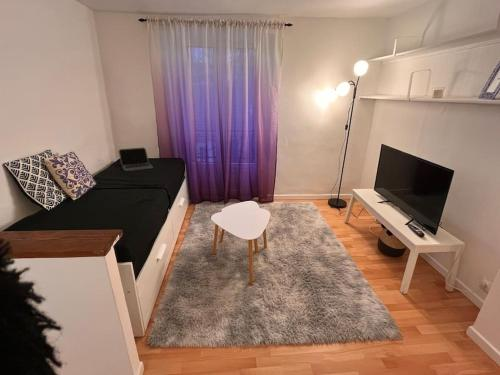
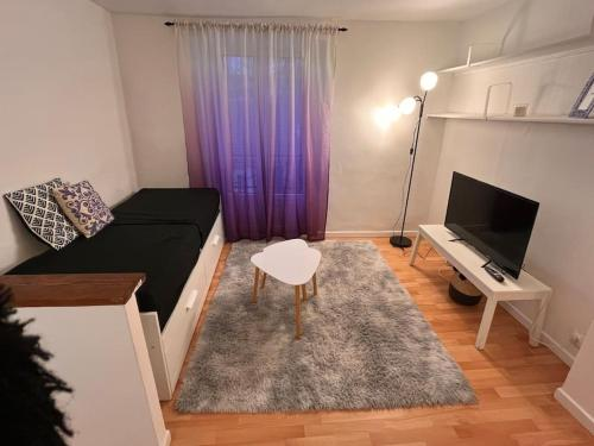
- laptop [118,147,154,172]
